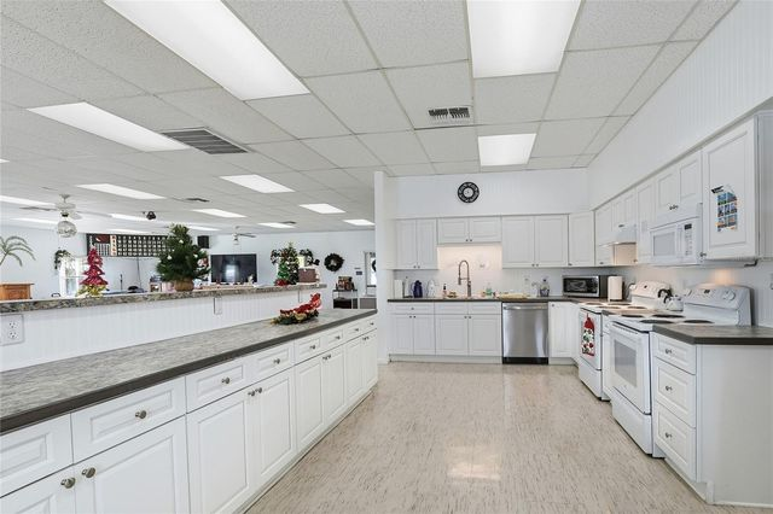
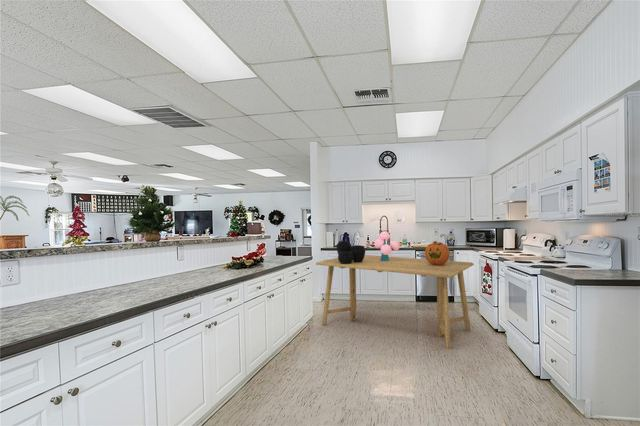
+ dining table [315,254,475,350]
+ bouquet [374,230,400,261]
+ ceramic pot [335,240,366,264]
+ decorative pumpkin [424,240,451,265]
